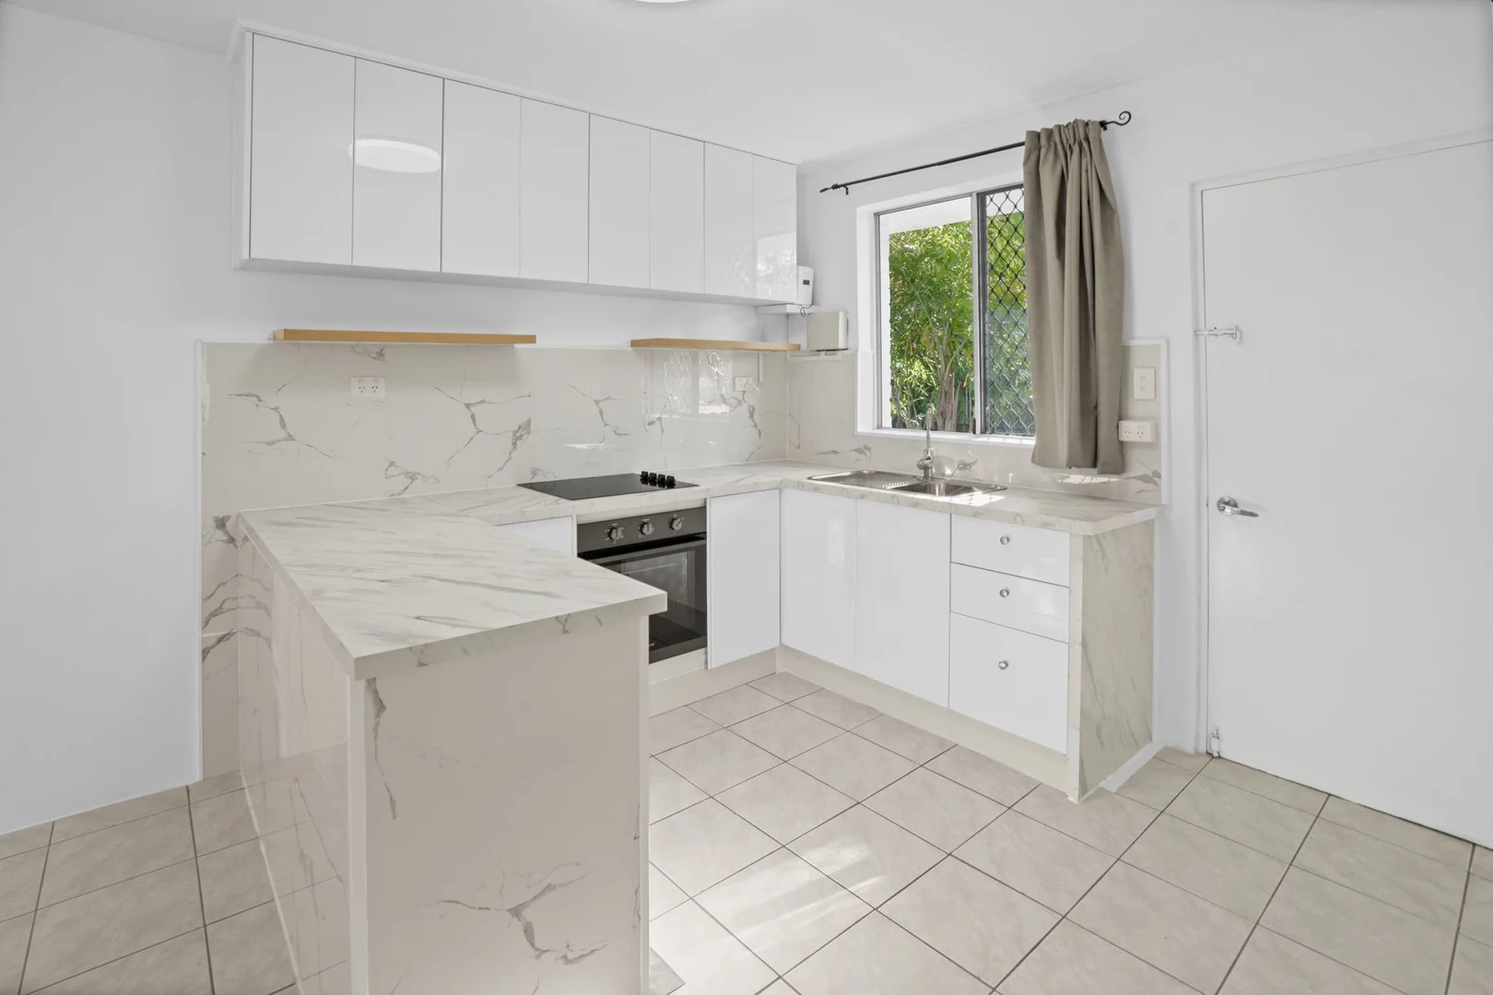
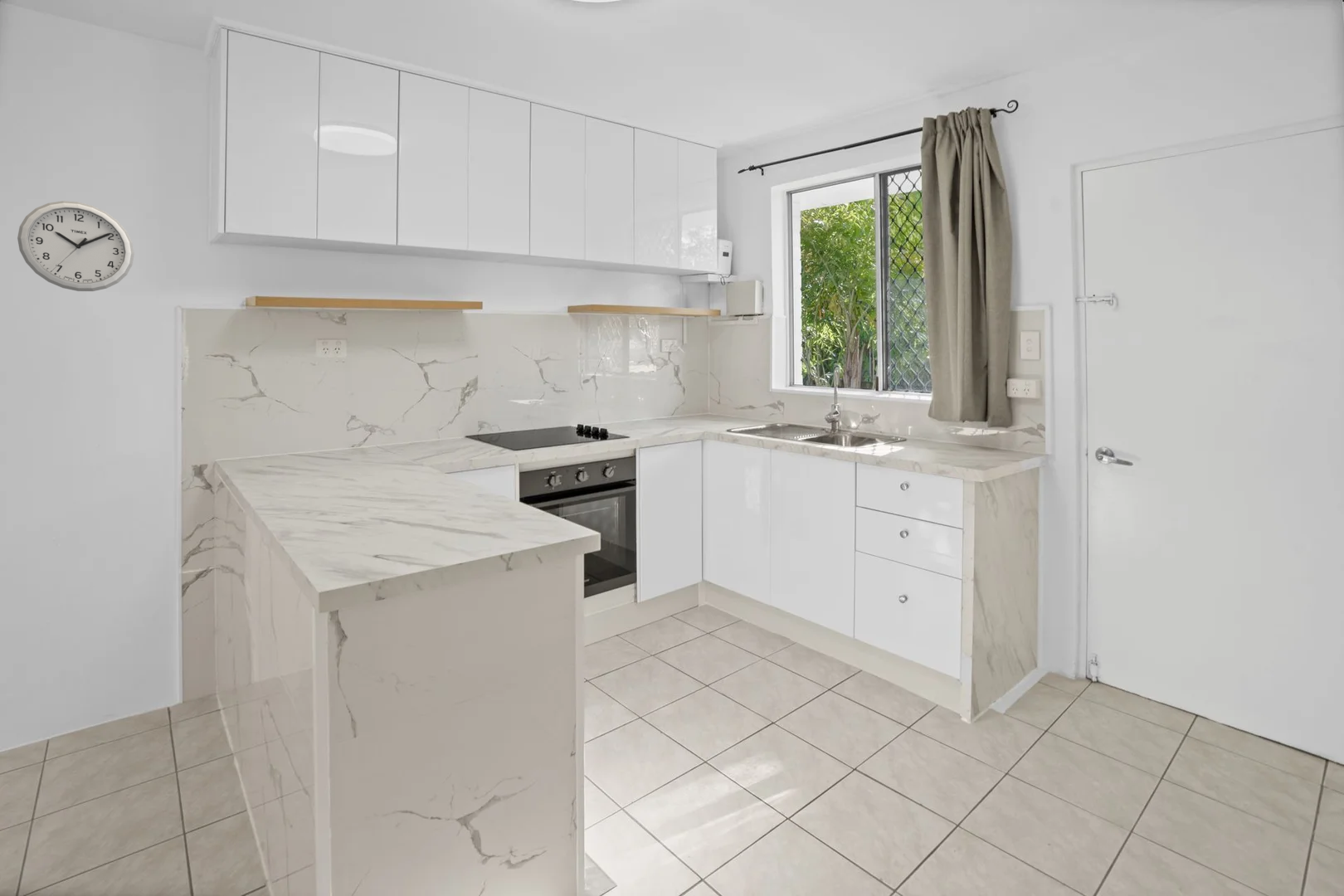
+ wall clock [17,200,135,292]
